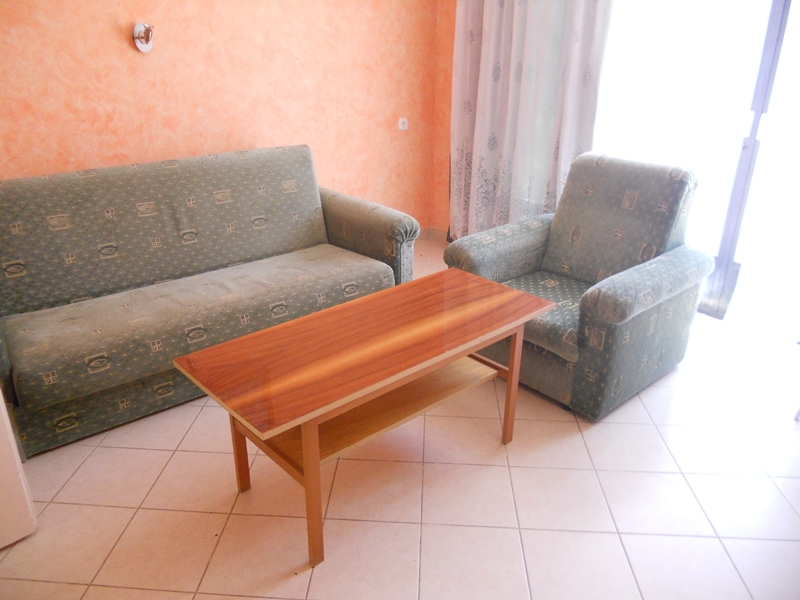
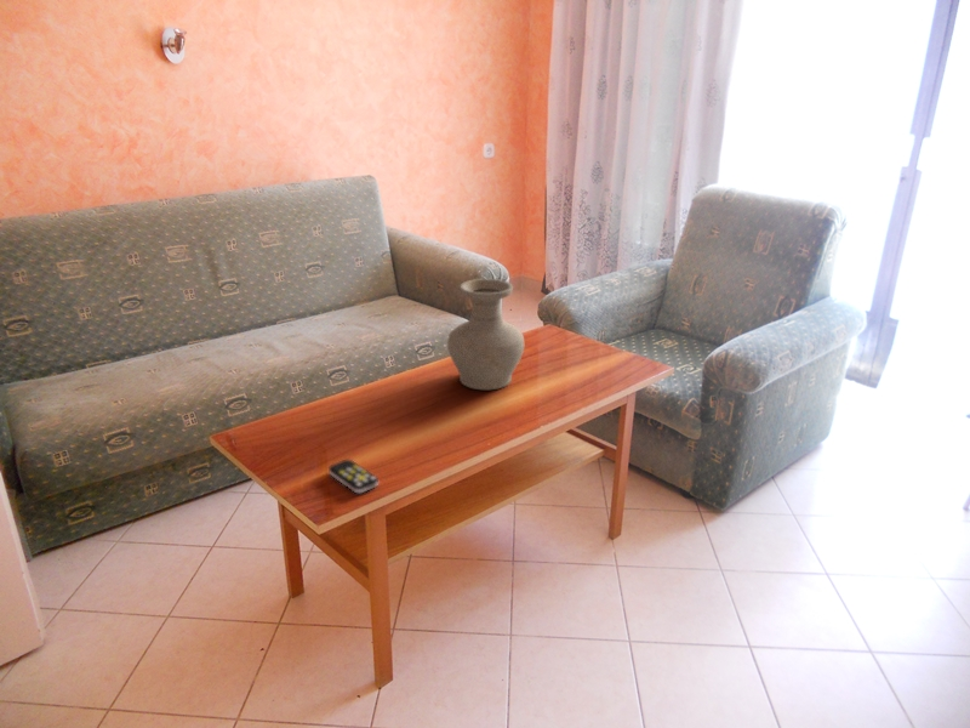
+ vase [446,278,525,391]
+ remote control [327,459,380,494]
